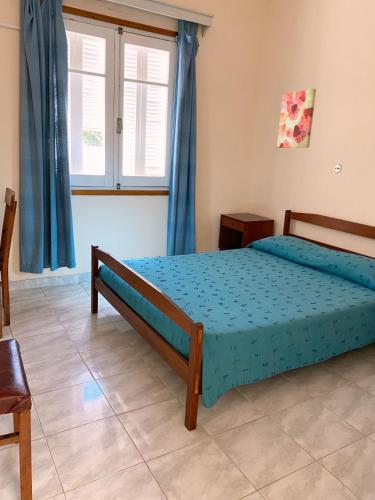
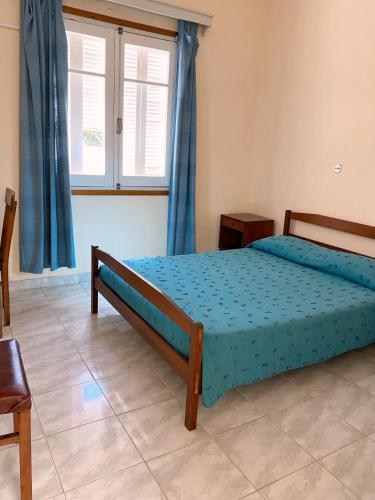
- wall art [276,88,317,149]
